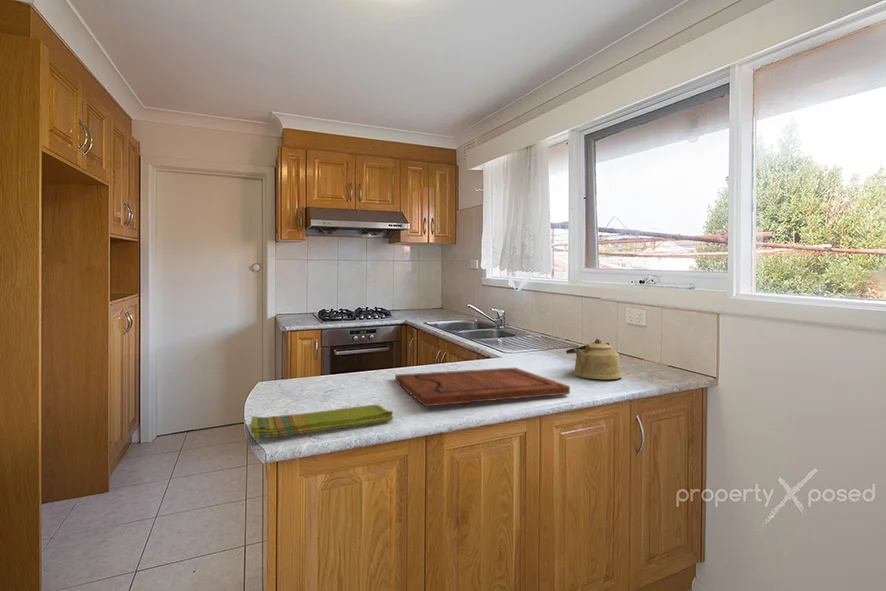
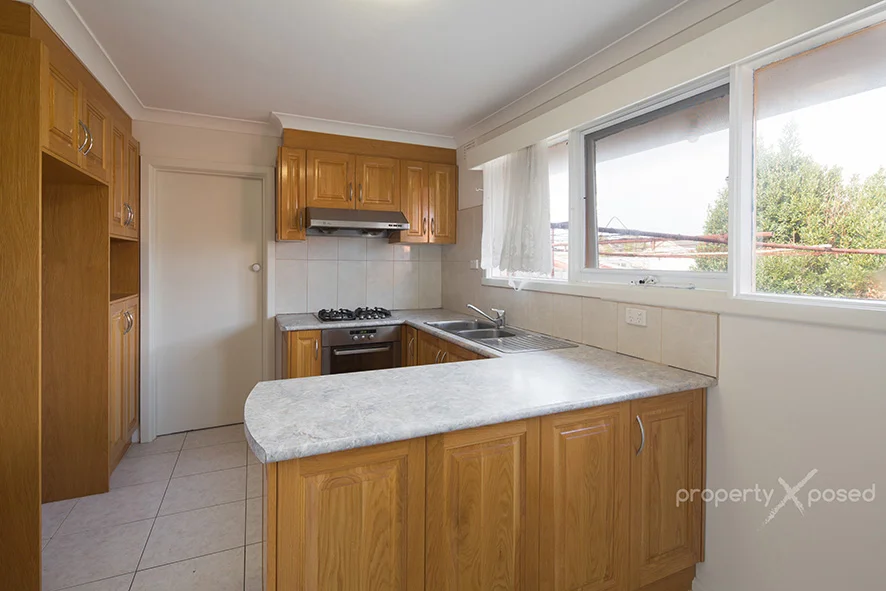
- dish towel [249,404,394,440]
- kettle [565,338,623,380]
- cutting board [394,367,571,407]
